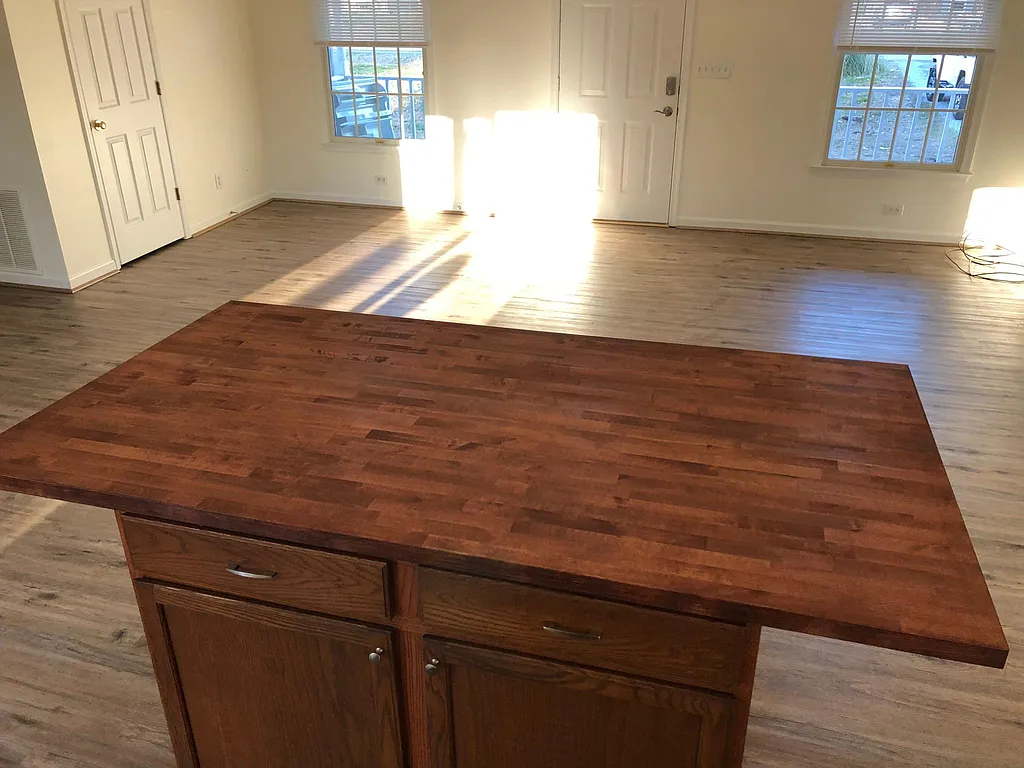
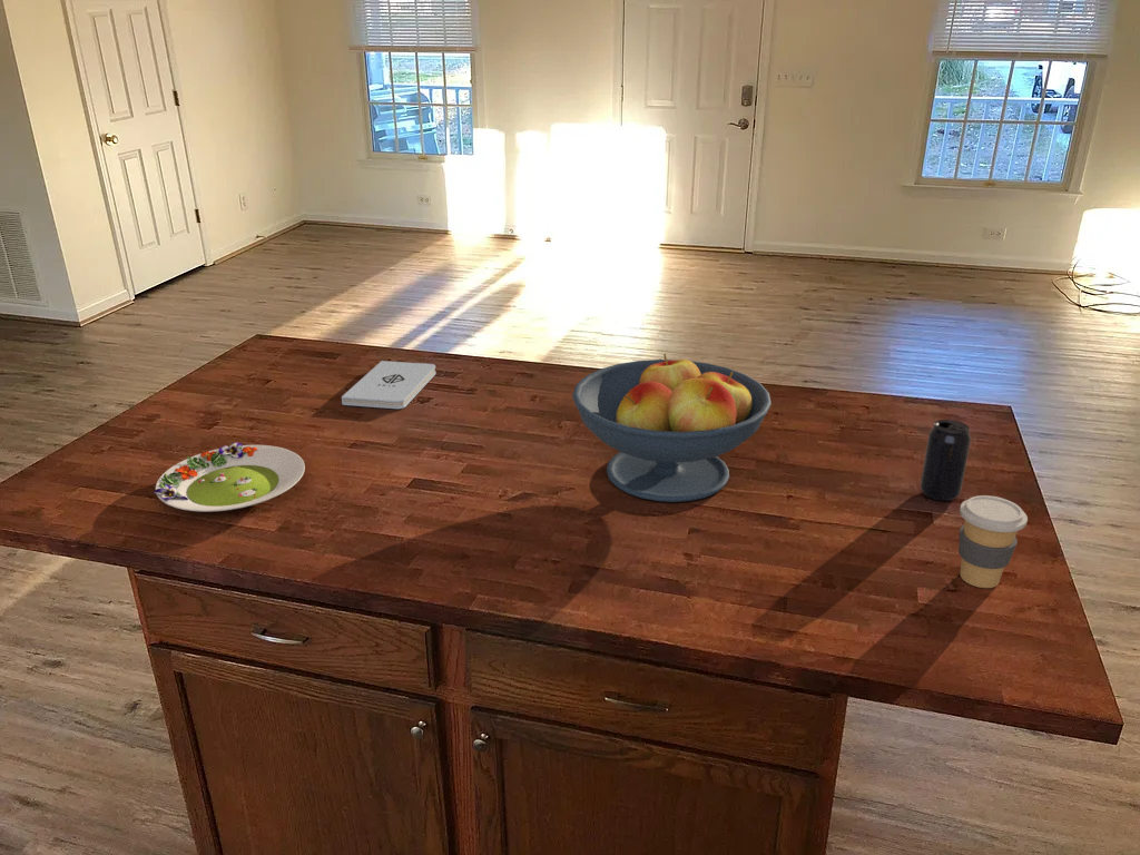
+ beverage can [920,419,972,502]
+ coffee cup [957,494,1029,589]
+ notepad [341,360,436,410]
+ fruit bowl [571,353,773,503]
+ salad plate [153,442,306,512]
